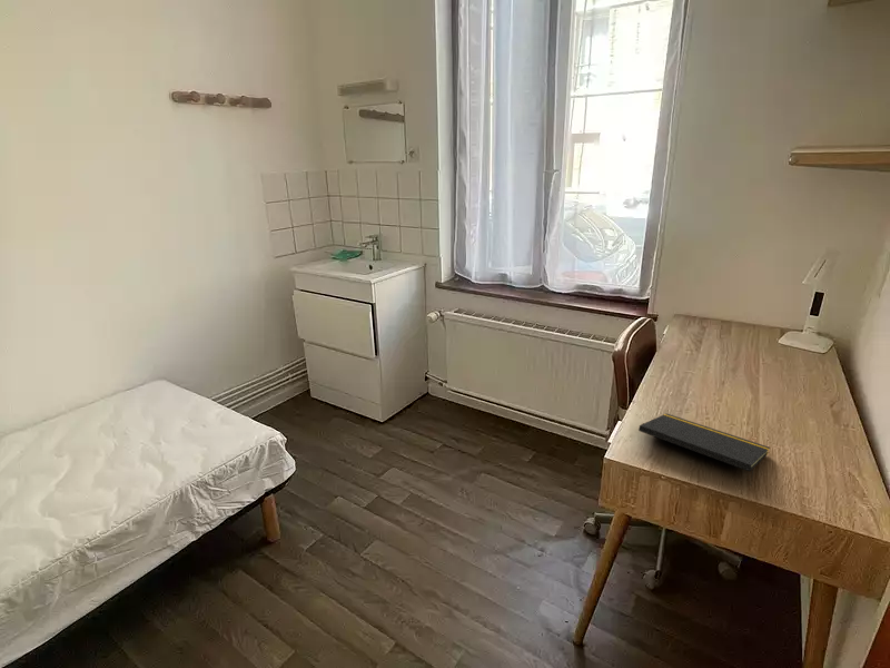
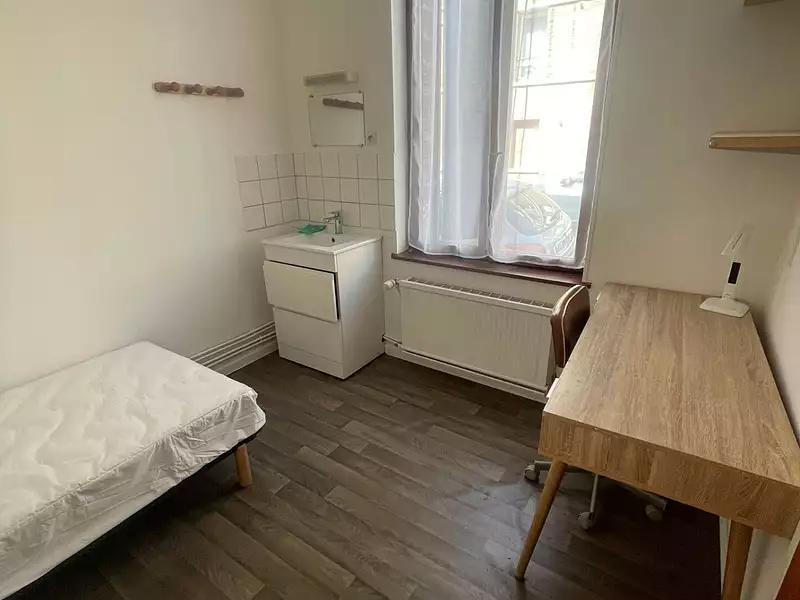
- notepad [637,412,771,485]
